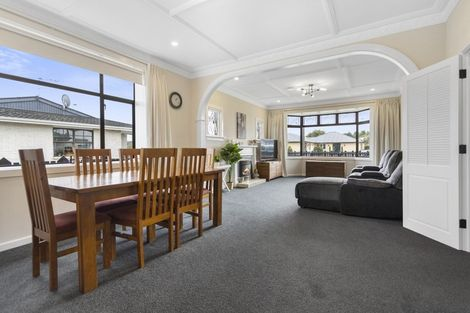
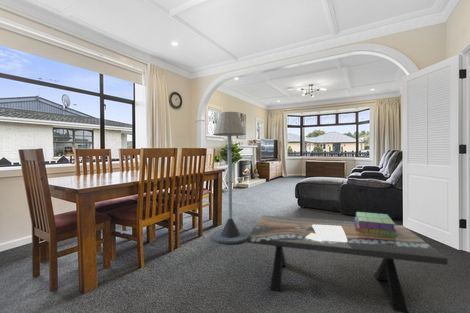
+ floor lamp [211,111,250,245]
+ coffee table [245,214,449,313]
+ stack of books [354,211,398,236]
